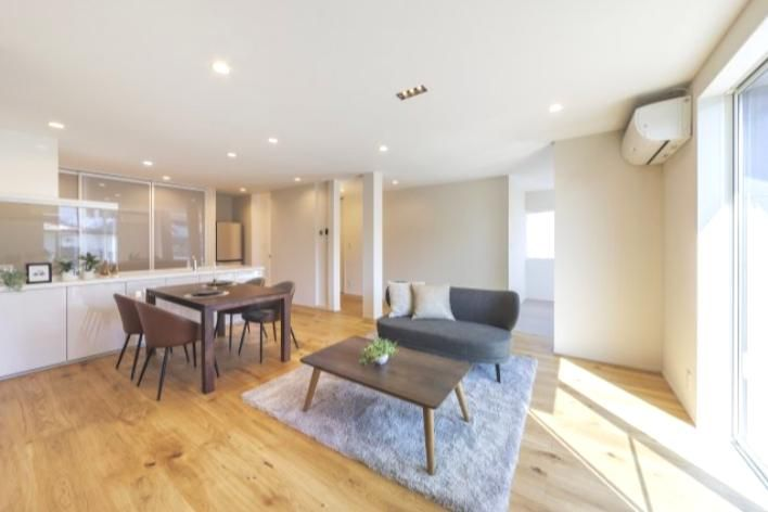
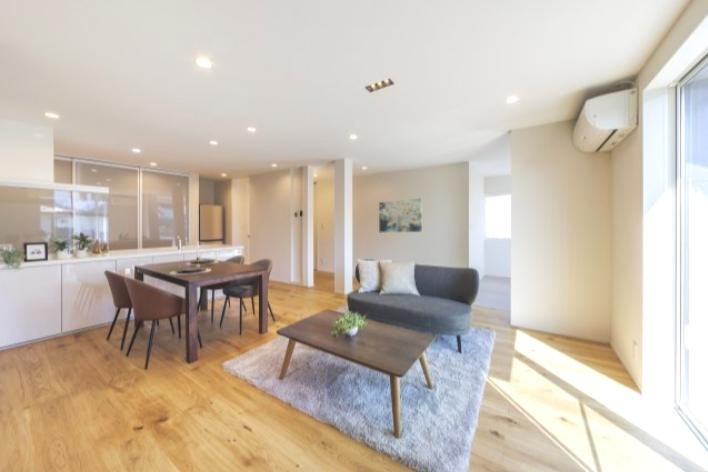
+ wall art [378,197,423,233]
